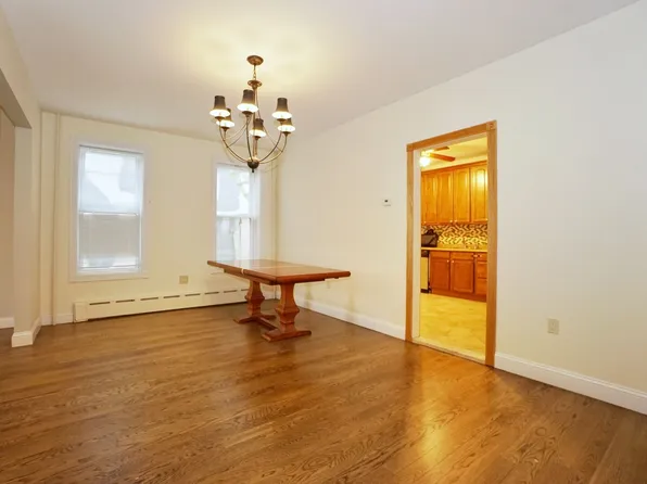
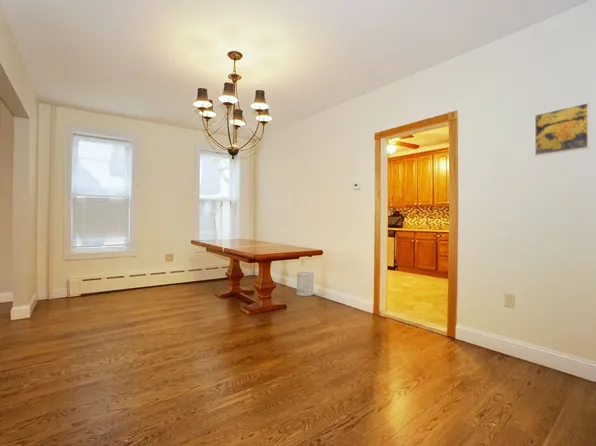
+ wastebasket [295,271,315,297]
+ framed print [534,102,591,157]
